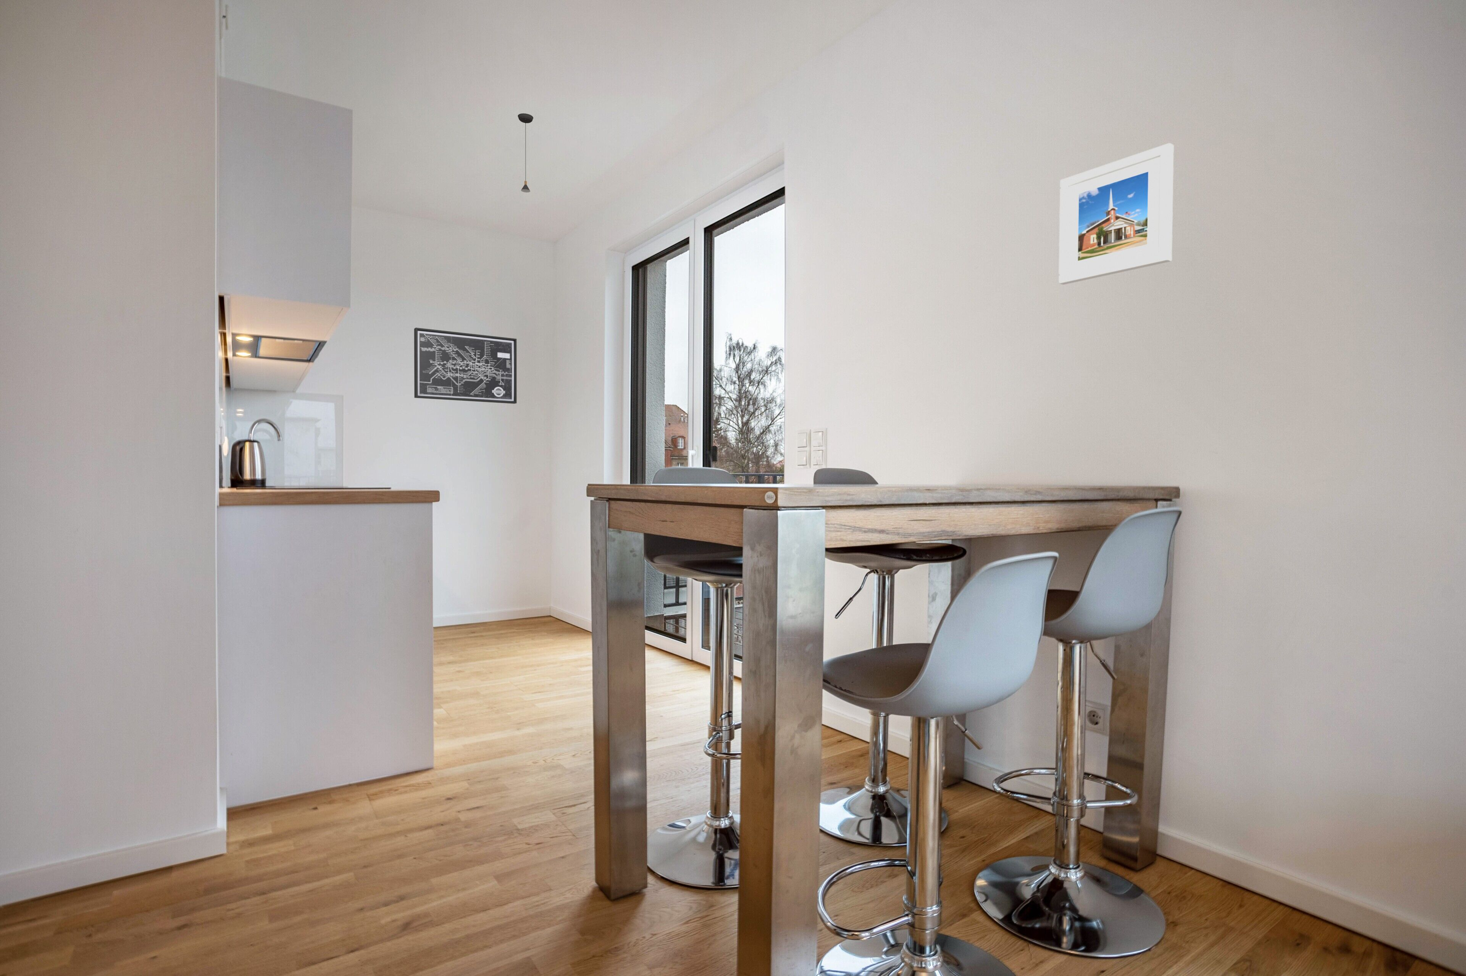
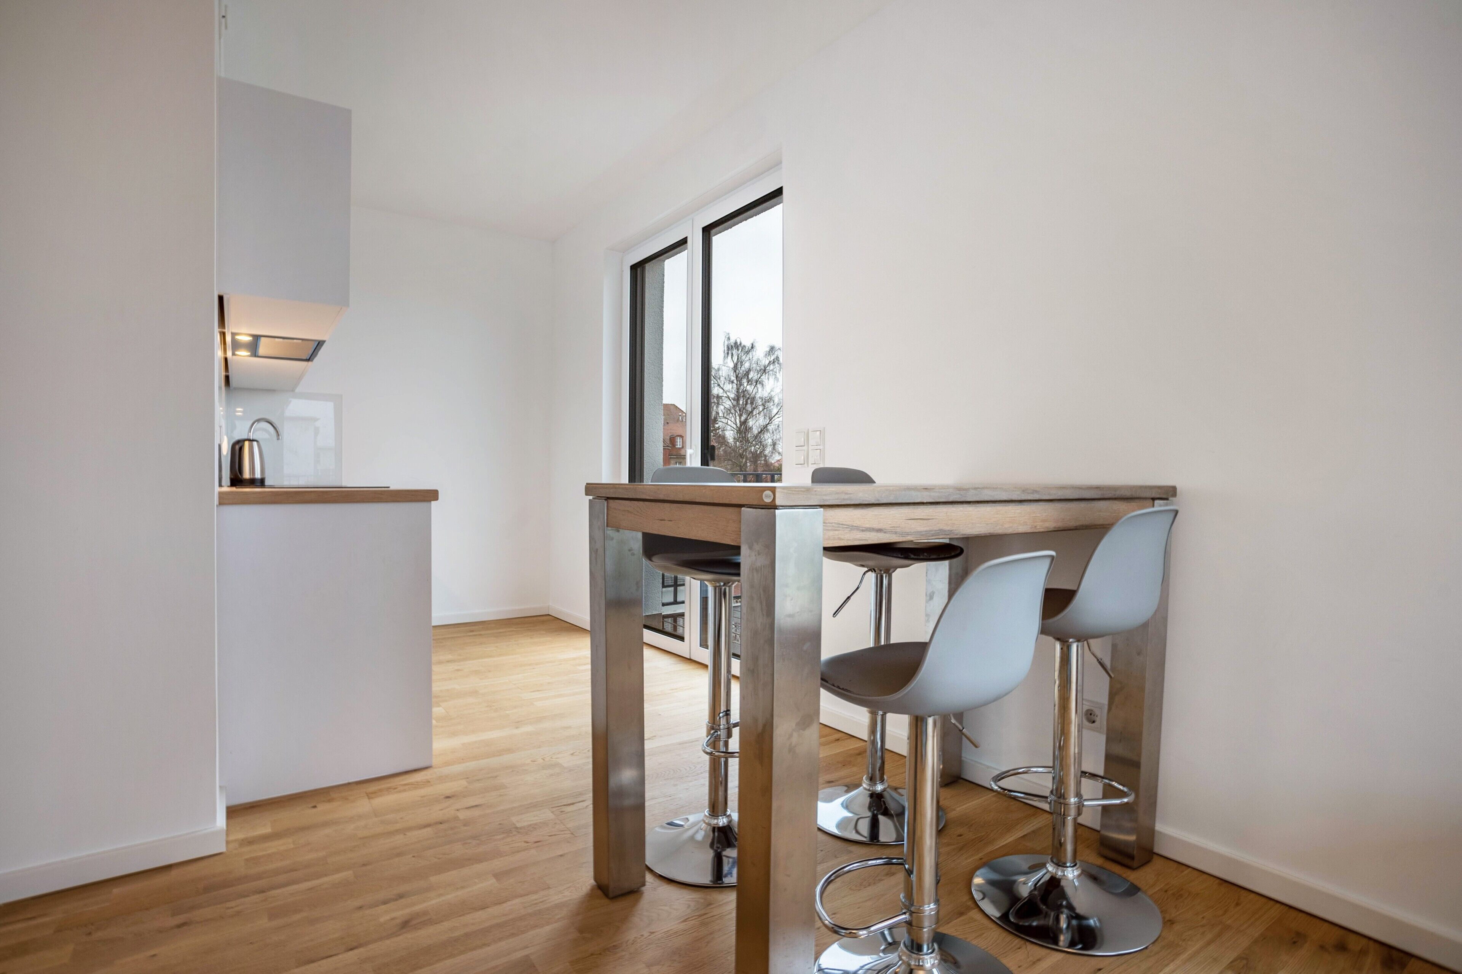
- wall art [414,327,517,404]
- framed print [1058,143,1174,285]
- pendant light [518,113,534,193]
